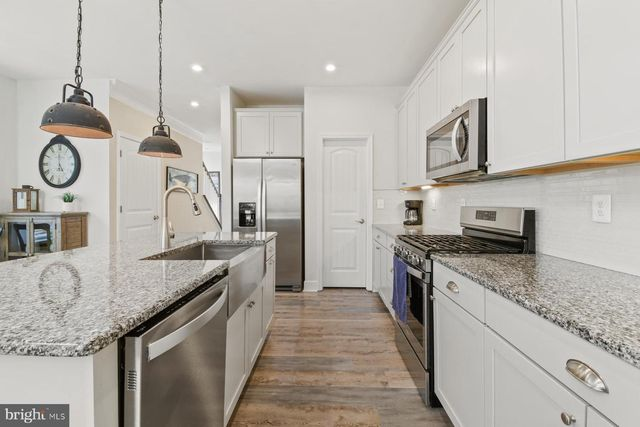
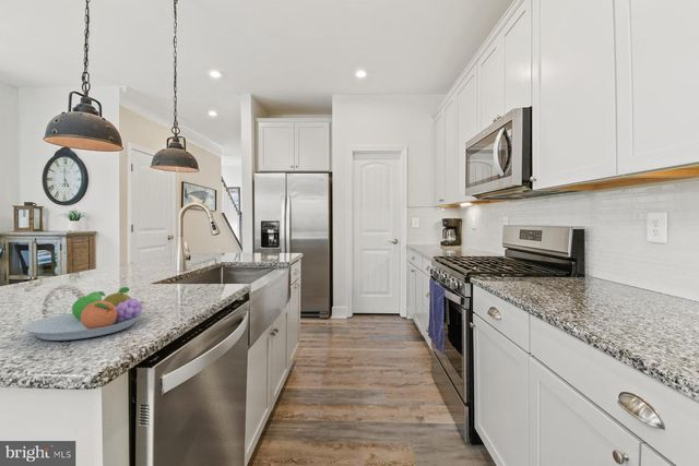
+ fruit bowl [23,286,145,342]
